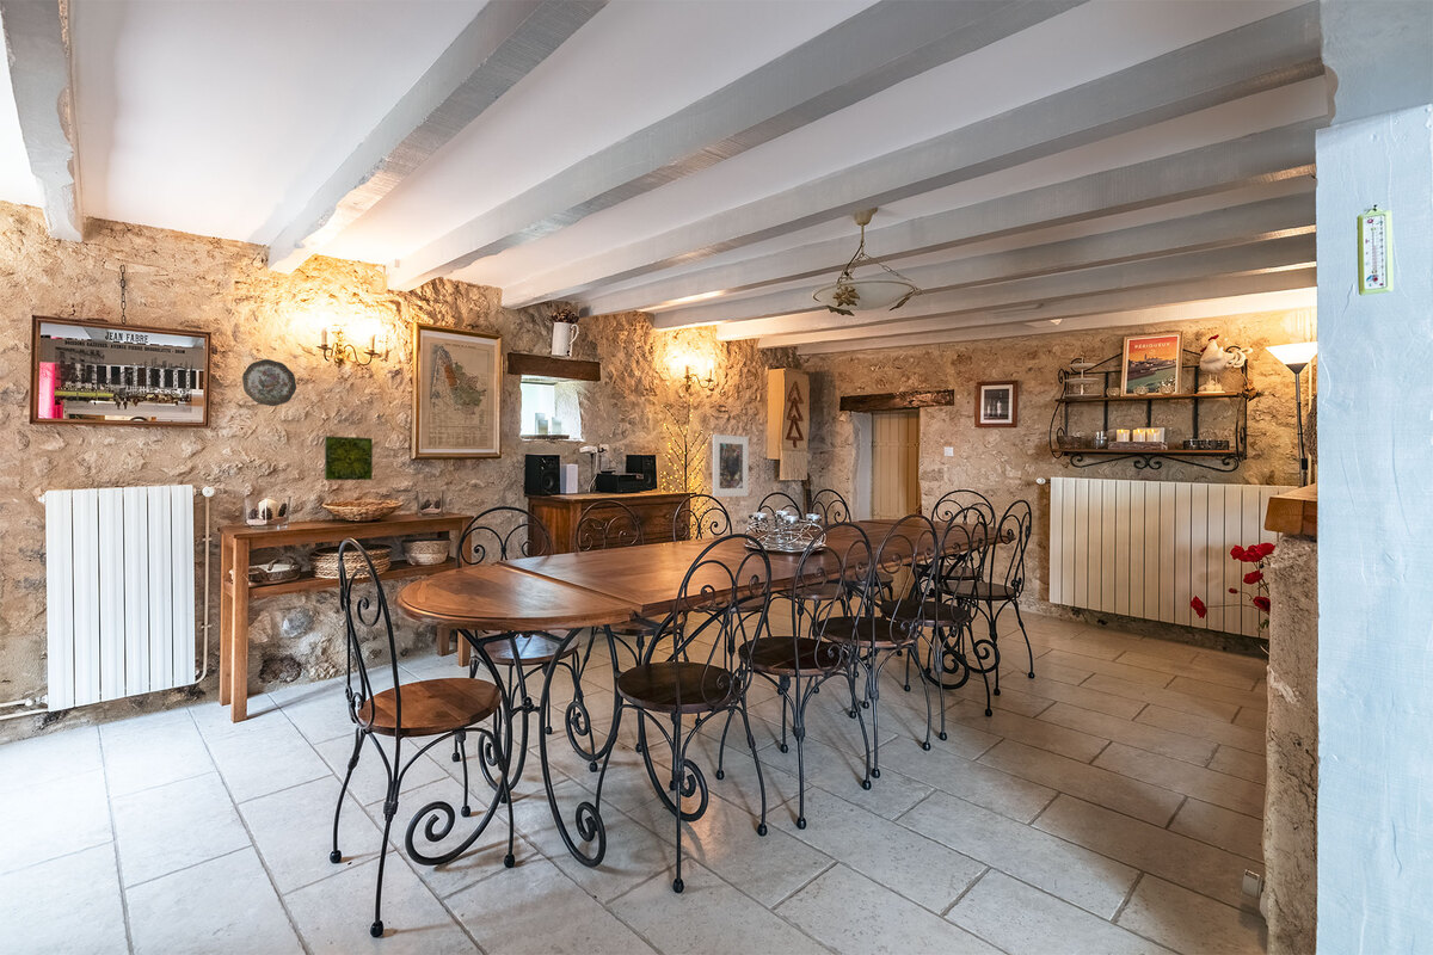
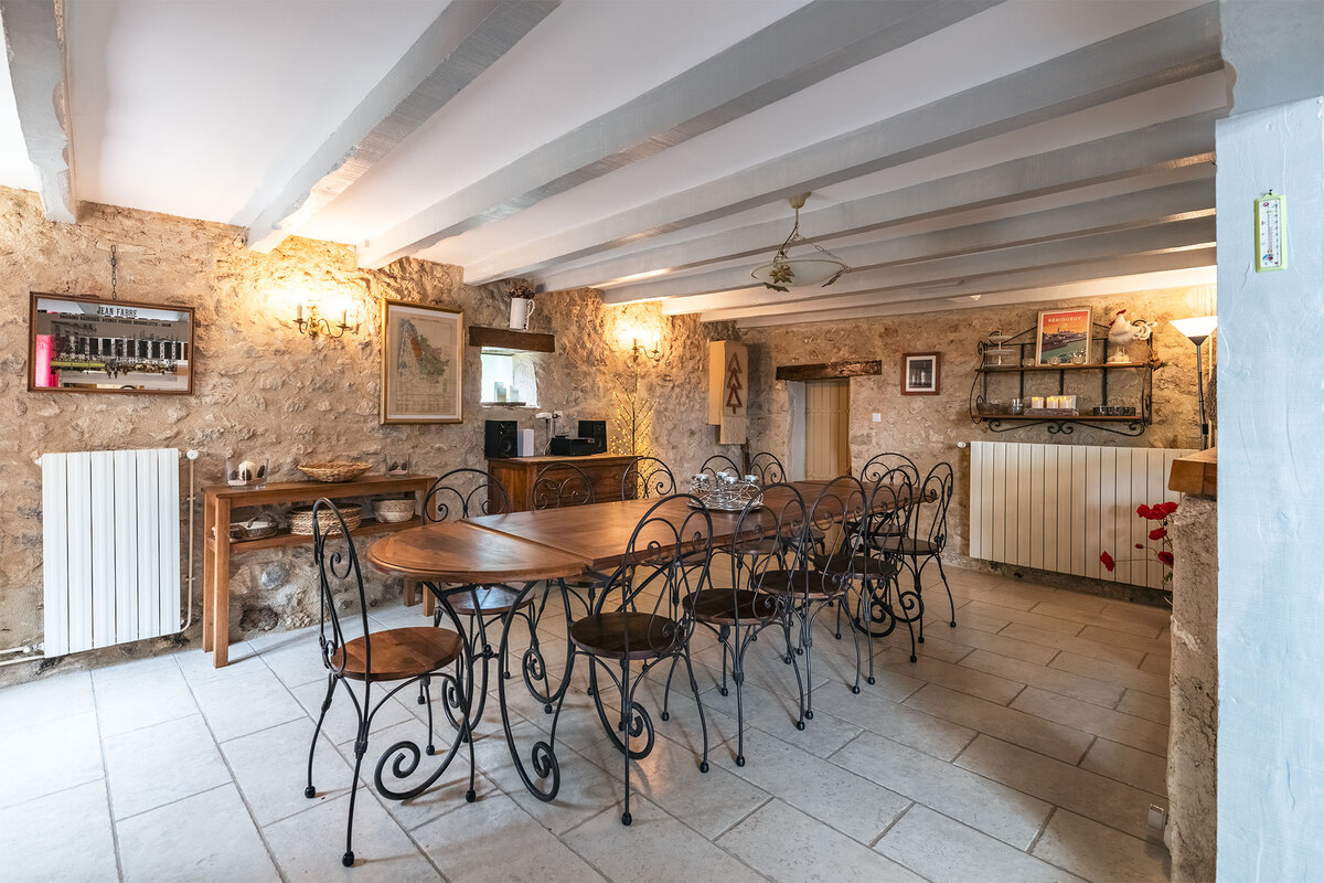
- decorative tile [324,435,374,481]
- decorative plate [241,358,297,407]
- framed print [712,433,750,498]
